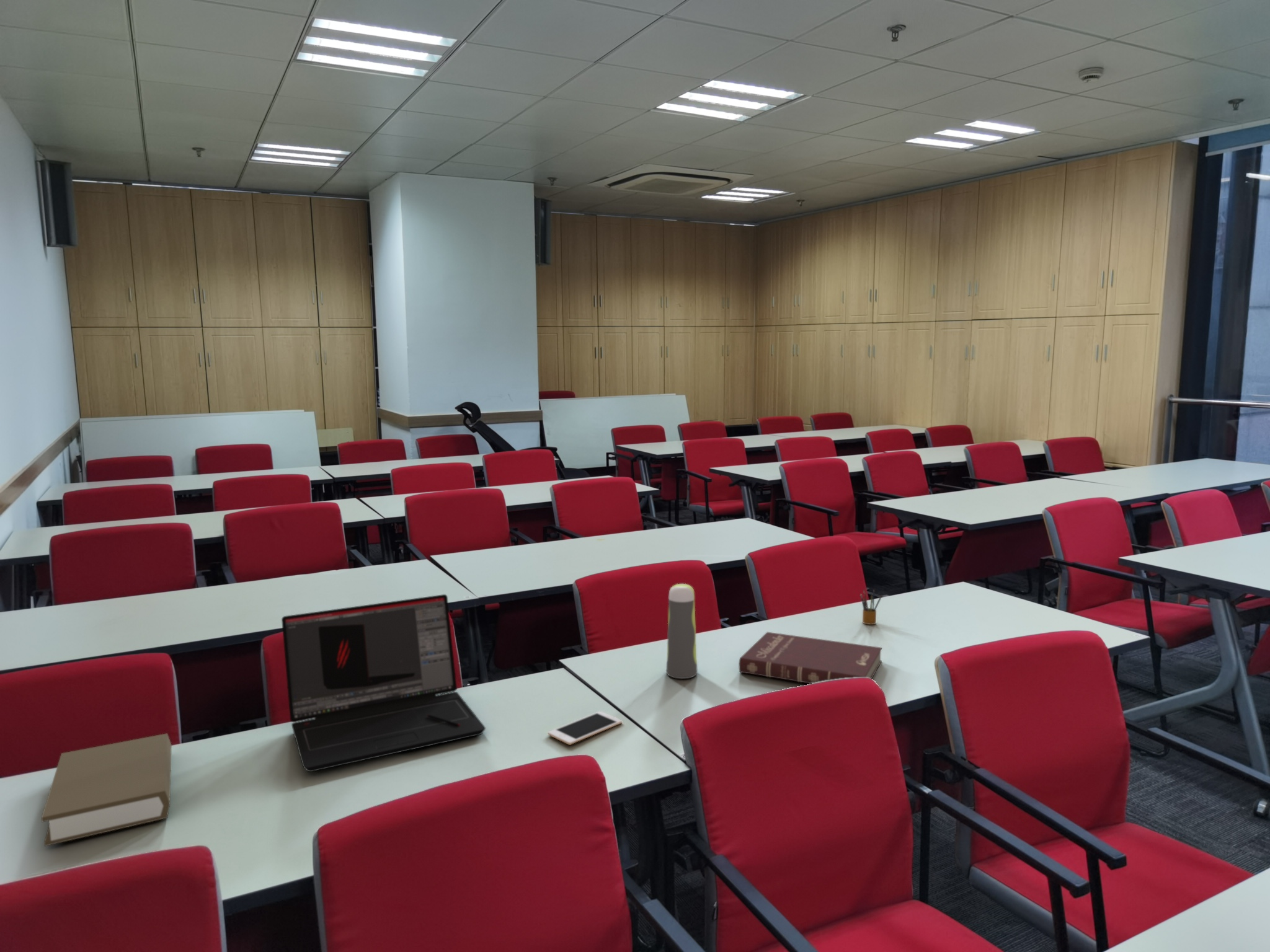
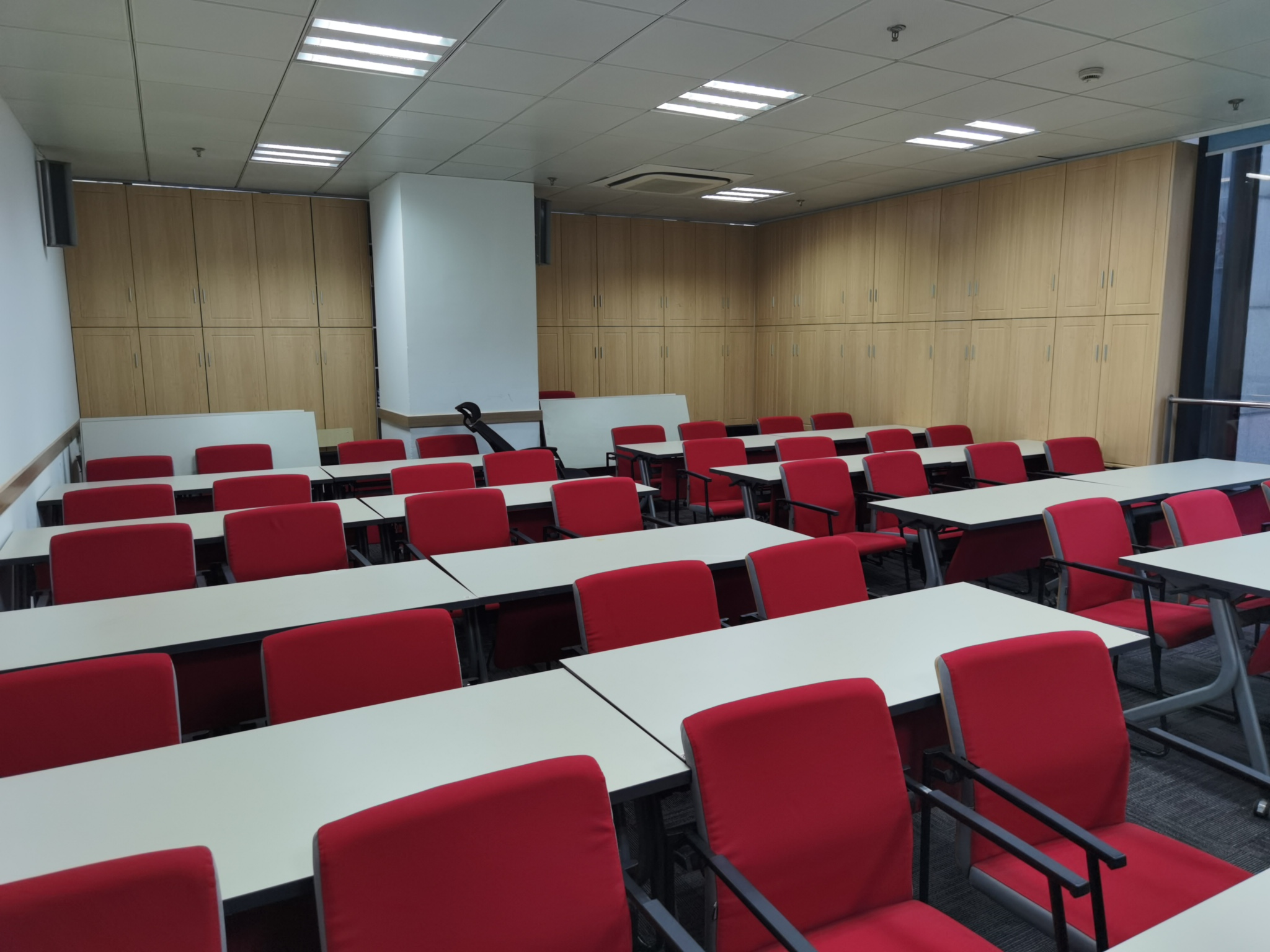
- cell phone [548,711,623,746]
- water bottle [665,583,698,679]
- book [739,632,882,684]
- pencil box [859,588,882,625]
- book [41,733,172,847]
- laptop [281,594,486,772]
